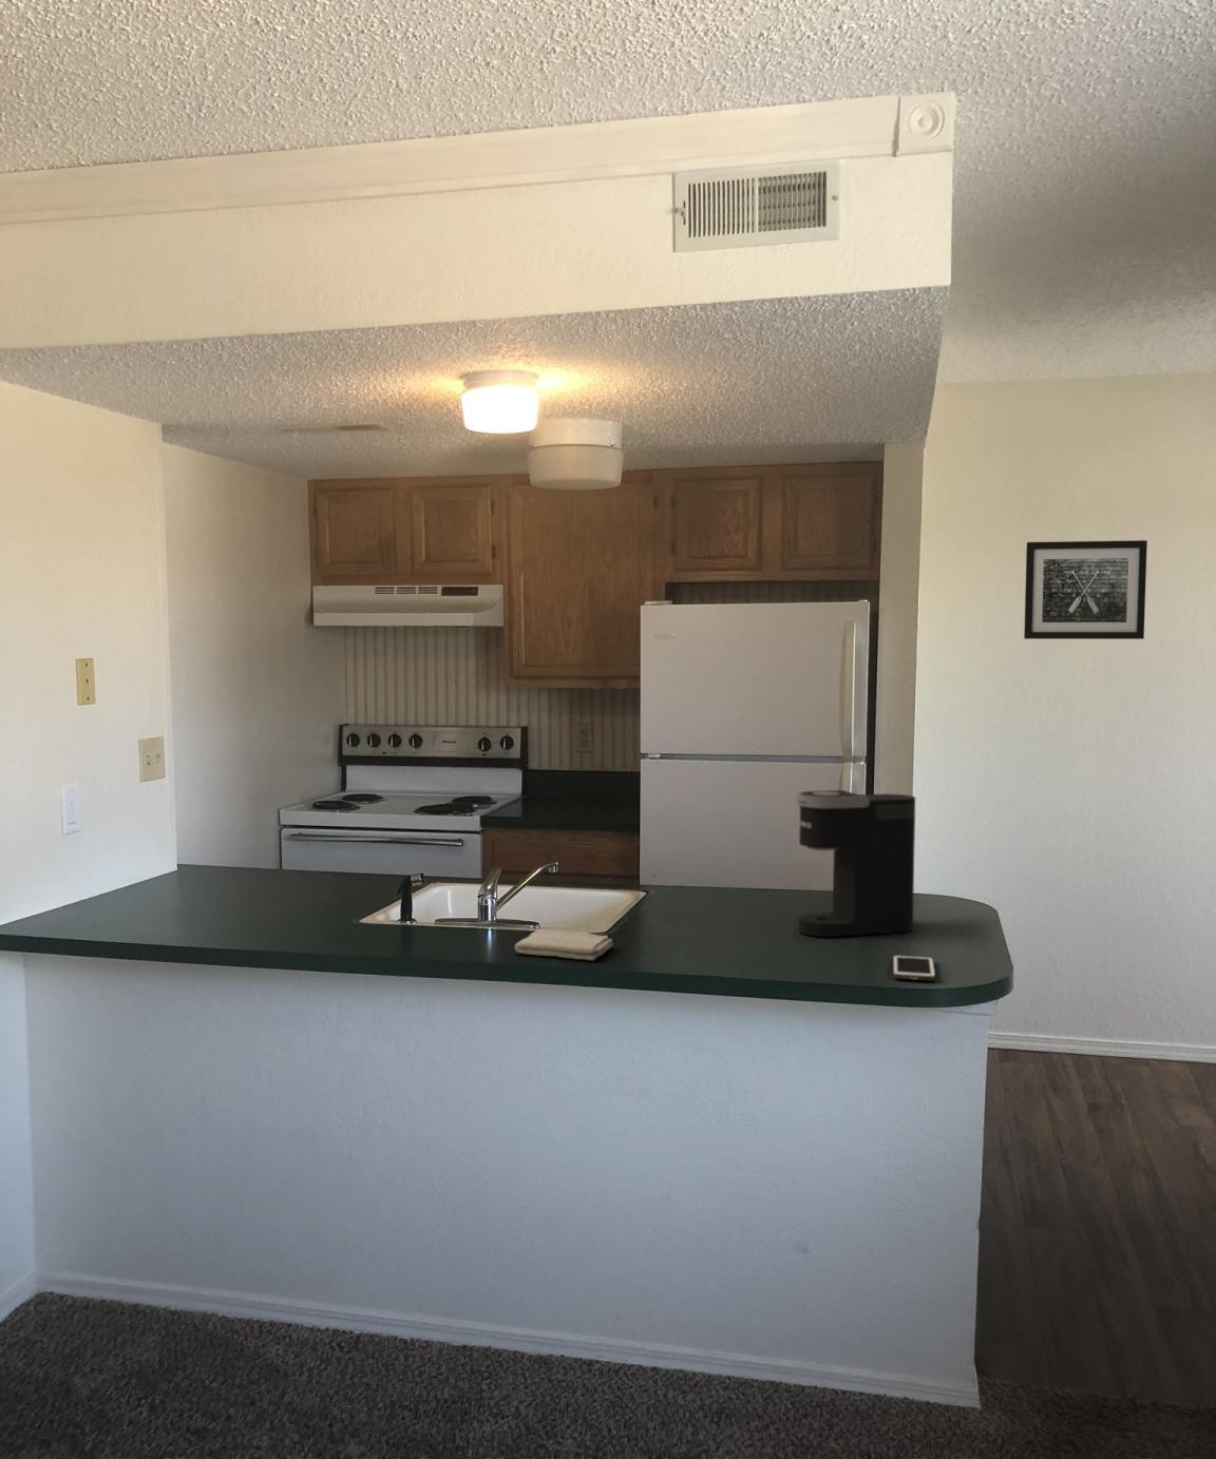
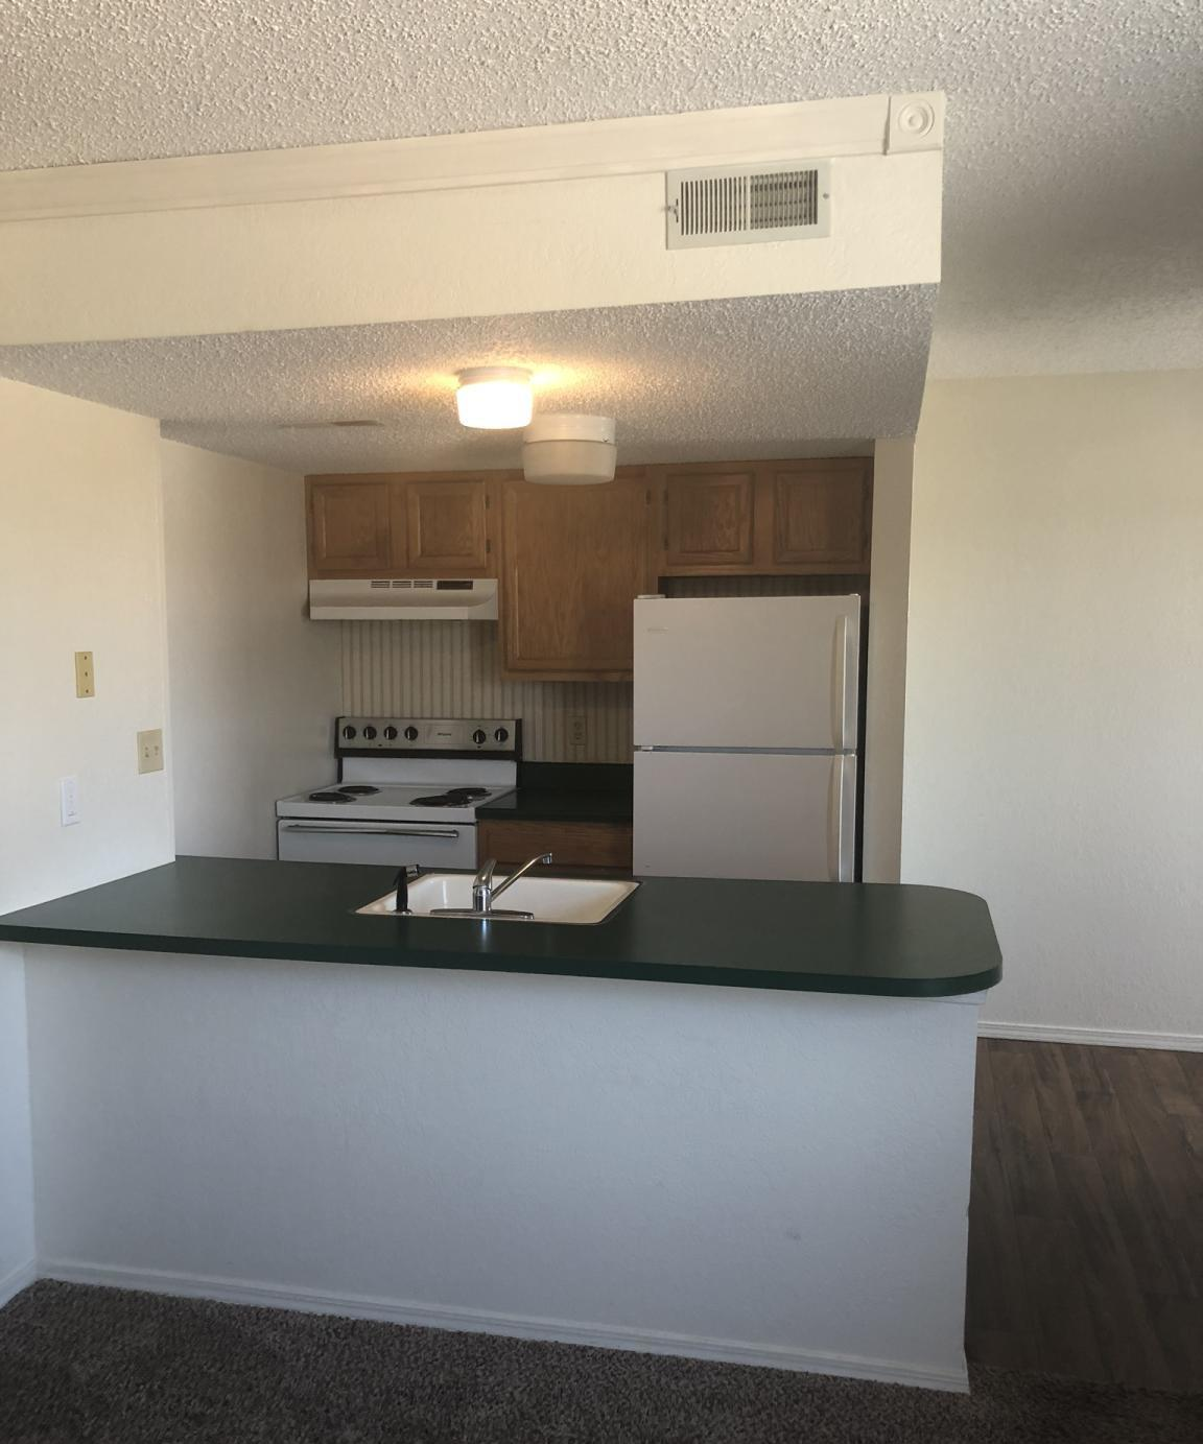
- coffee maker [795,789,917,938]
- cell phone [892,954,936,983]
- washcloth [514,928,613,961]
- wall art [1023,539,1148,640]
